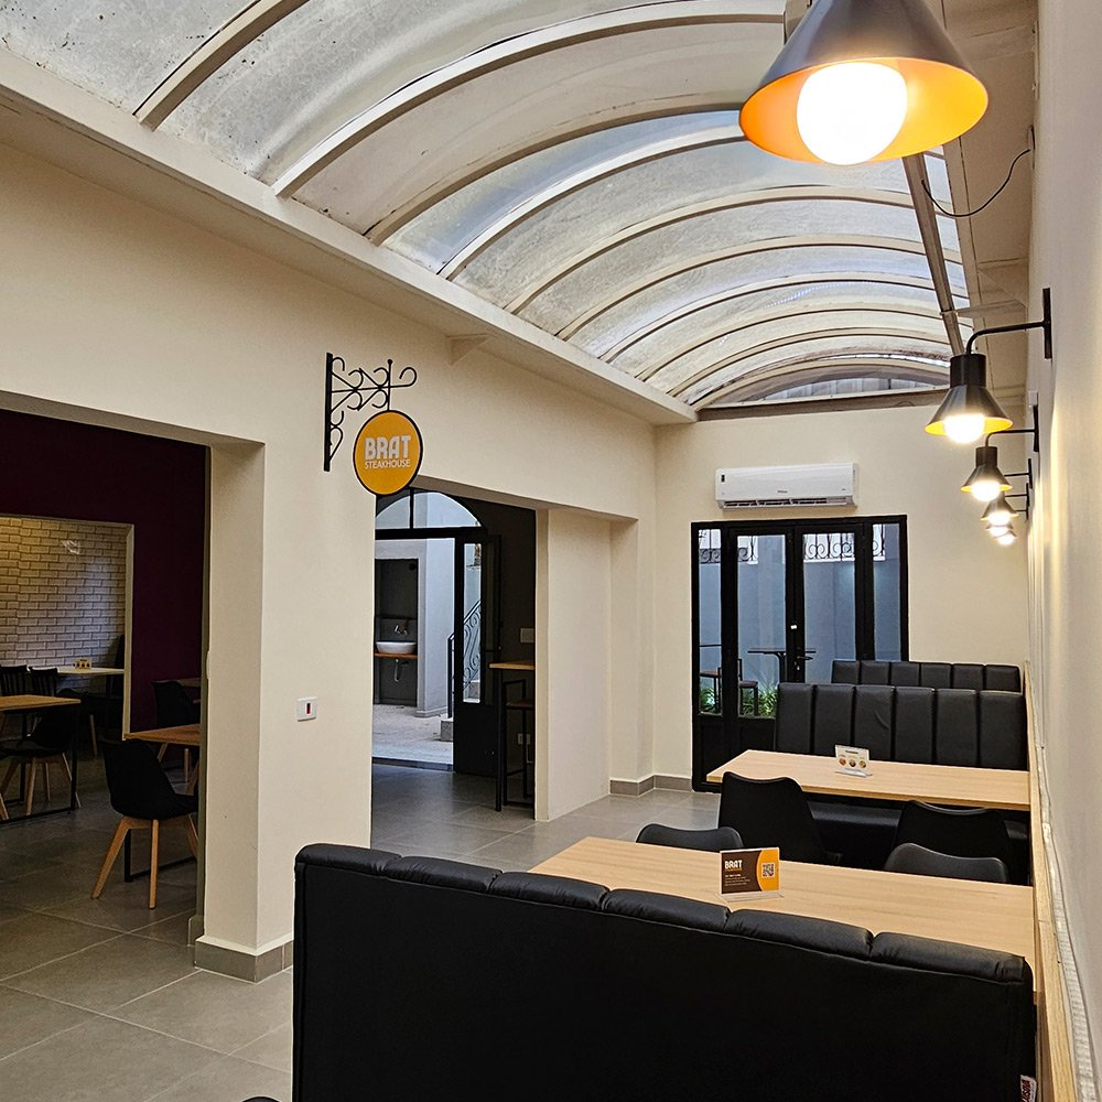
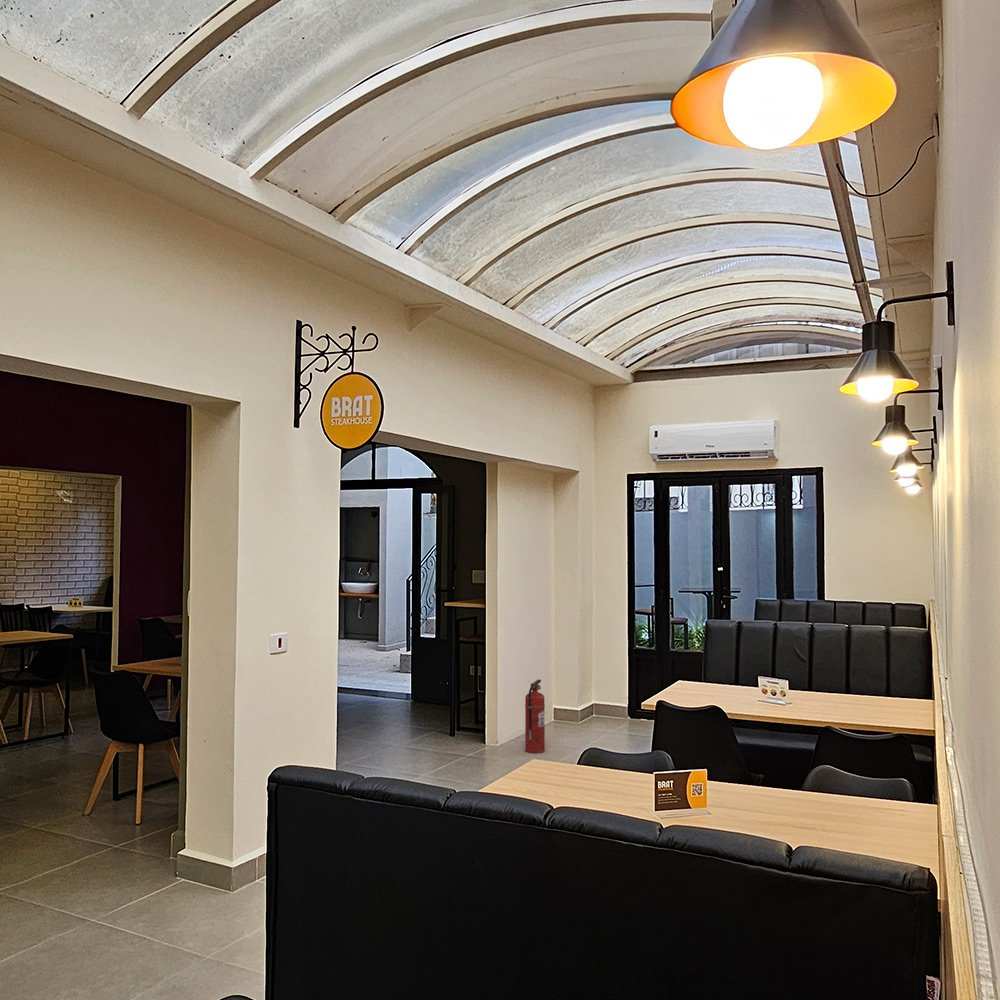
+ fire extinguisher [524,679,546,754]
